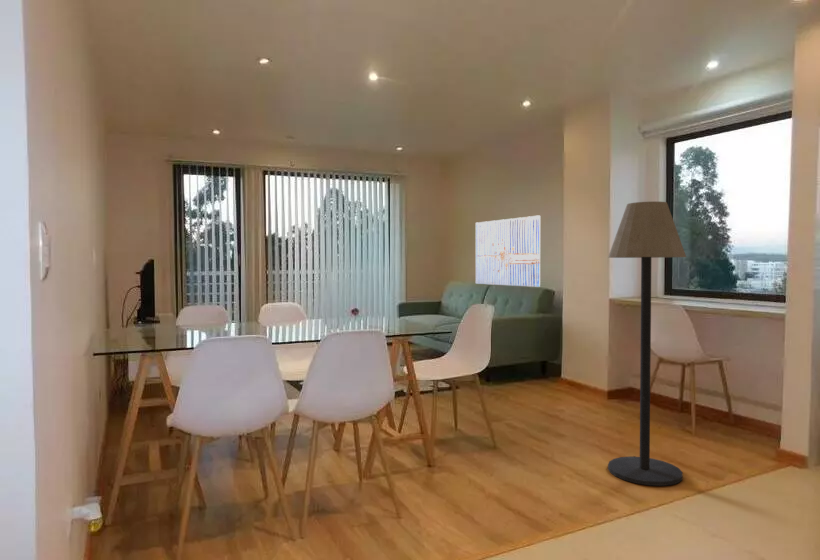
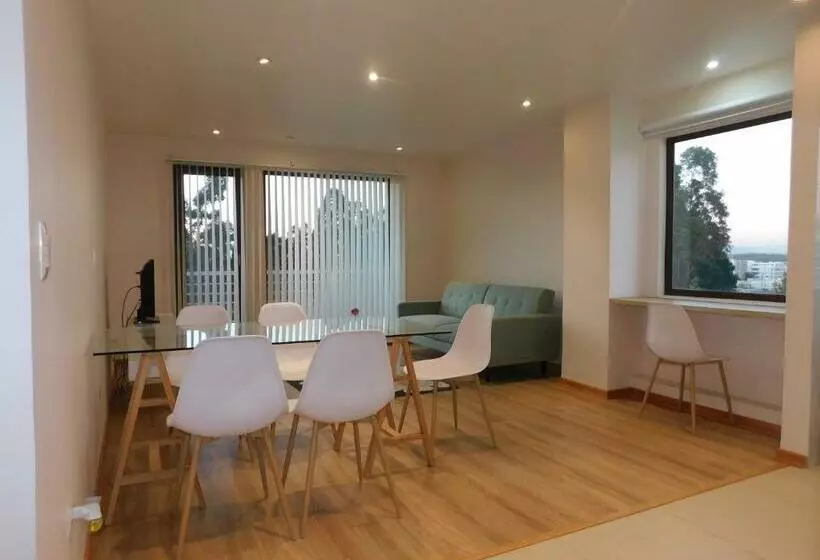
- floor lamp [607,201,687,487]
- wall art [475,215,541,288]
